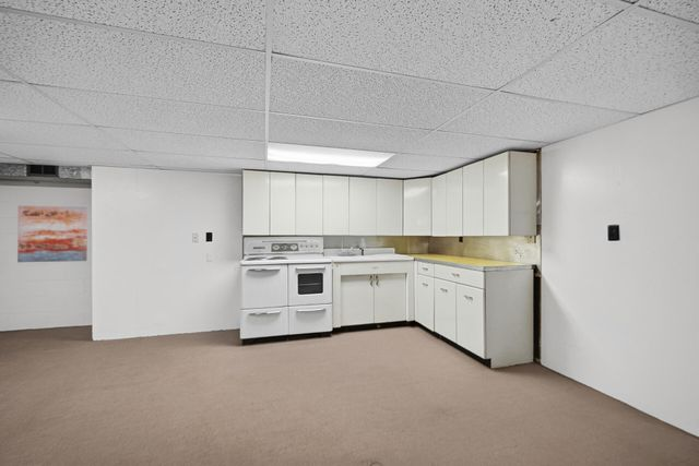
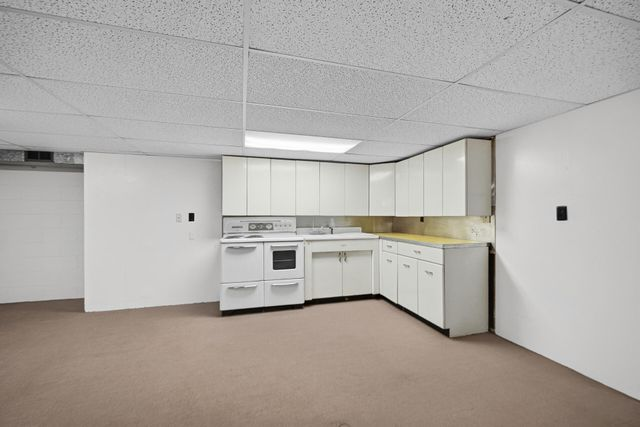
- wall art [16,204,88,263]
